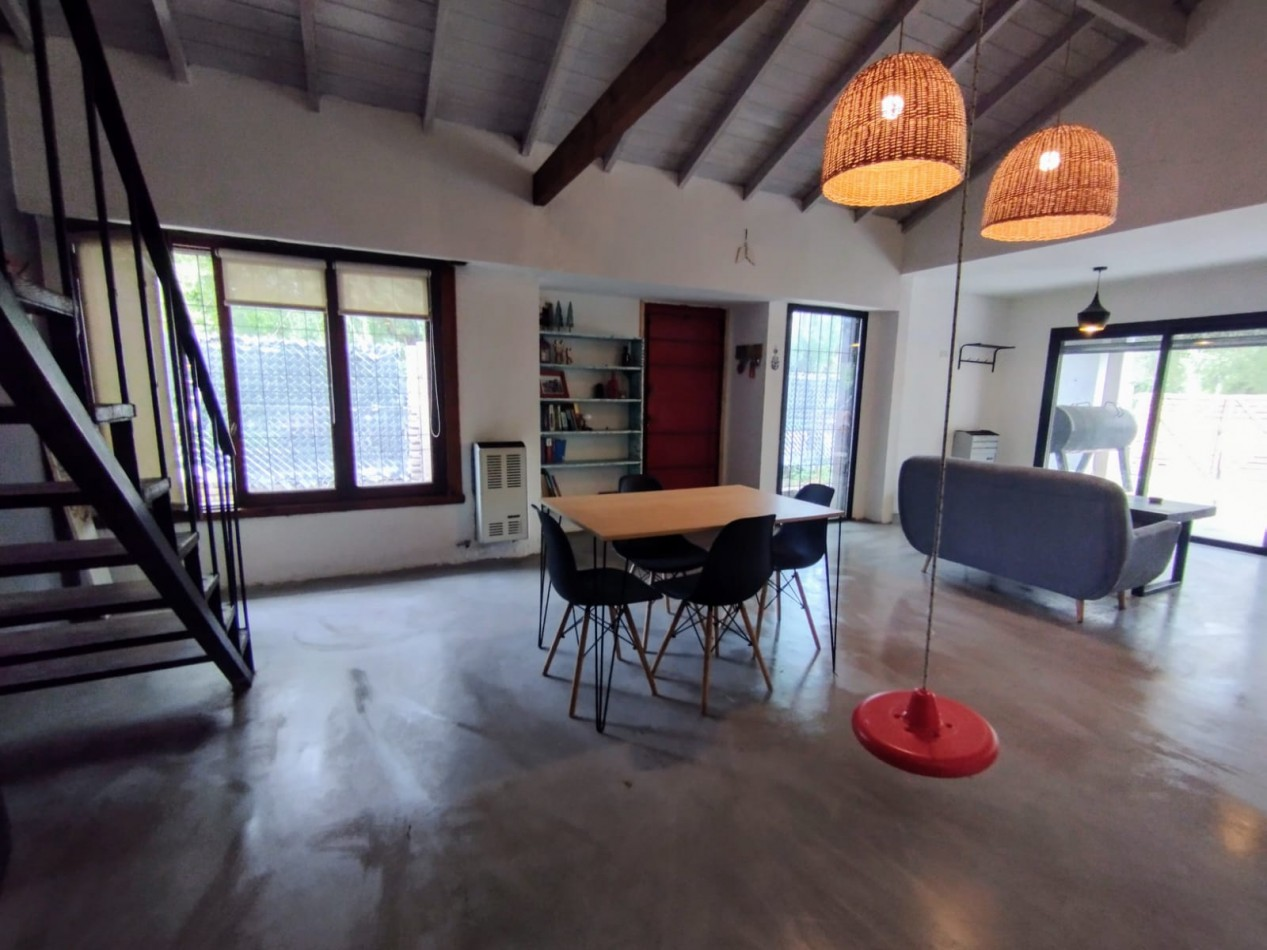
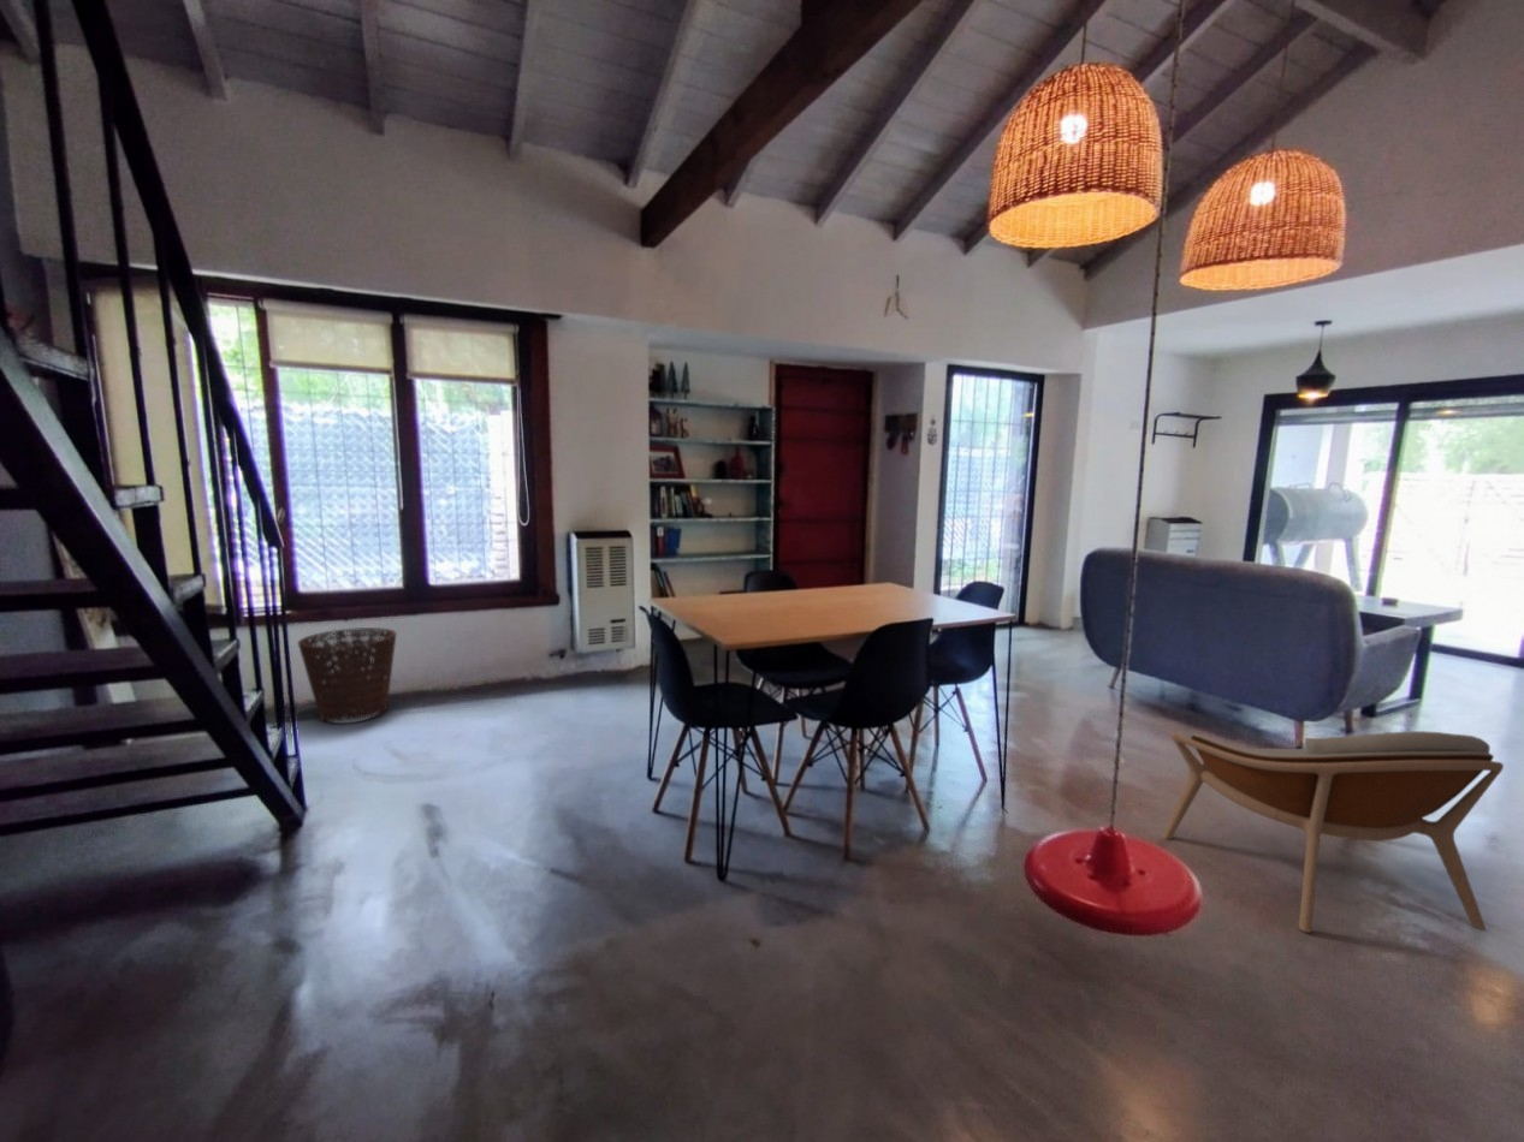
+ basket [297,626,398,725]
+ armchair [1162,730,1505,934]
